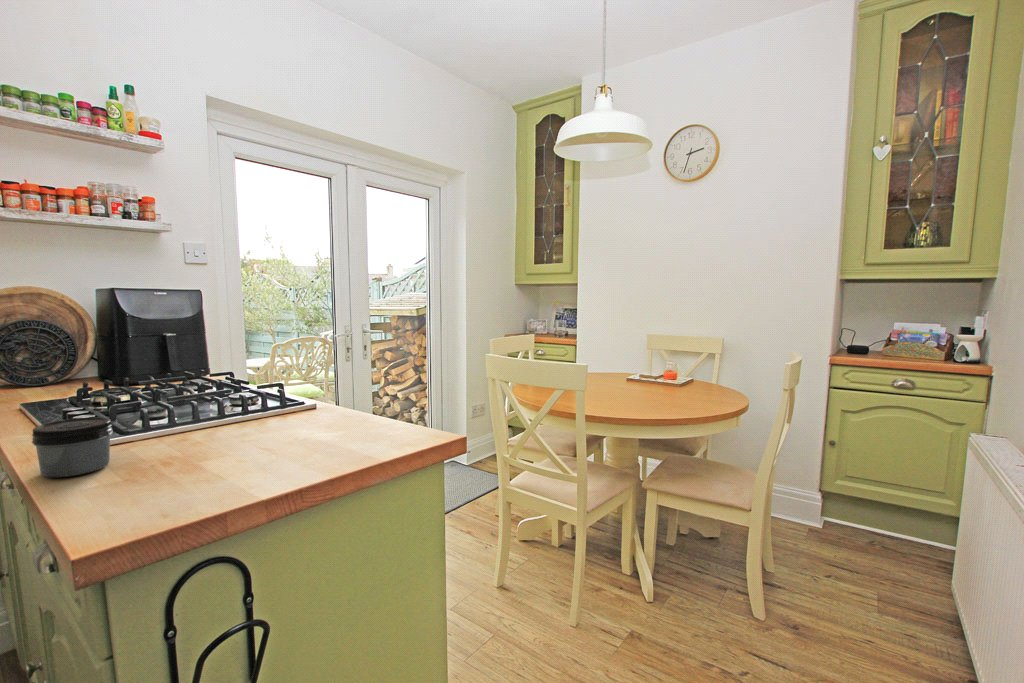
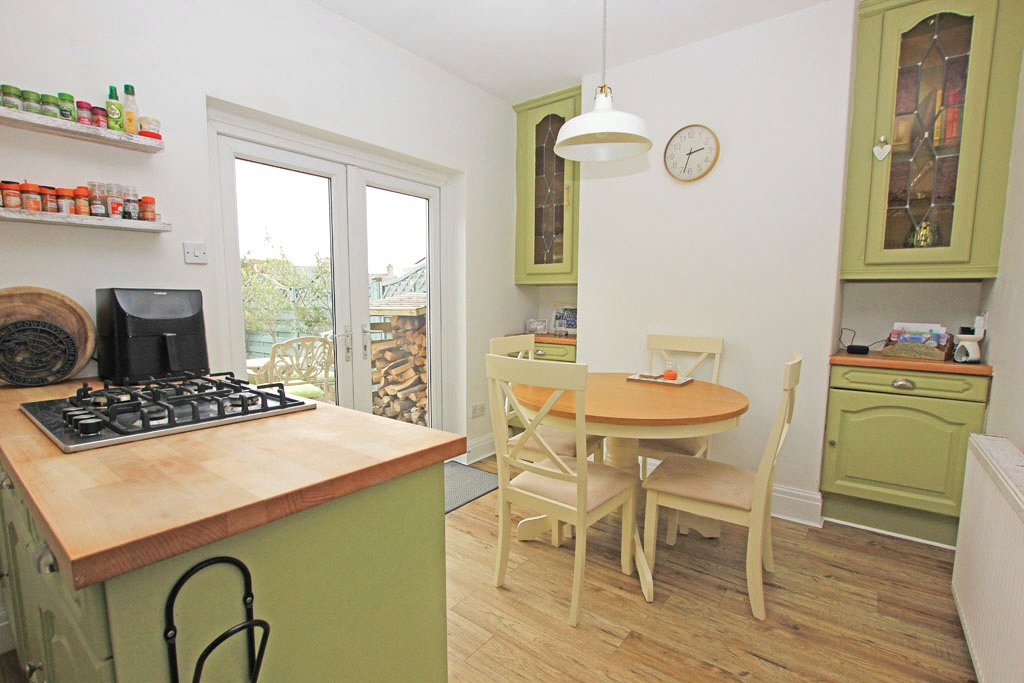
- jar [31,416,114,478]
